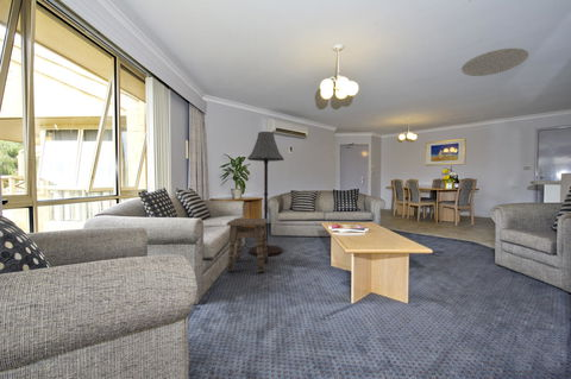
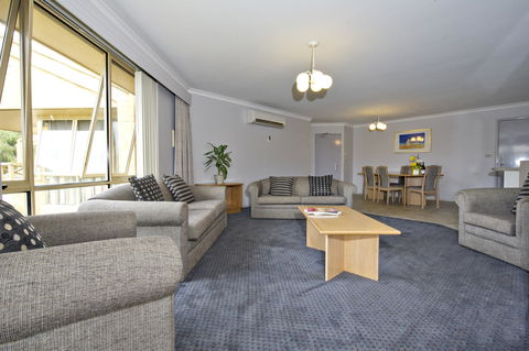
- side table [226,217,270,274]
- ceiling light [460,48,529,77]
- floor lamp [246,131,286,257]
